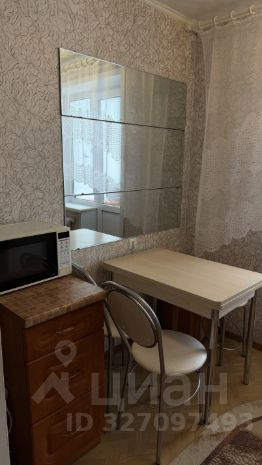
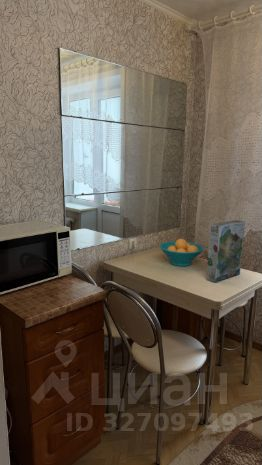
+ cereal box [205,219,246,284]
+ fruit bowl [159,238,205,267]
